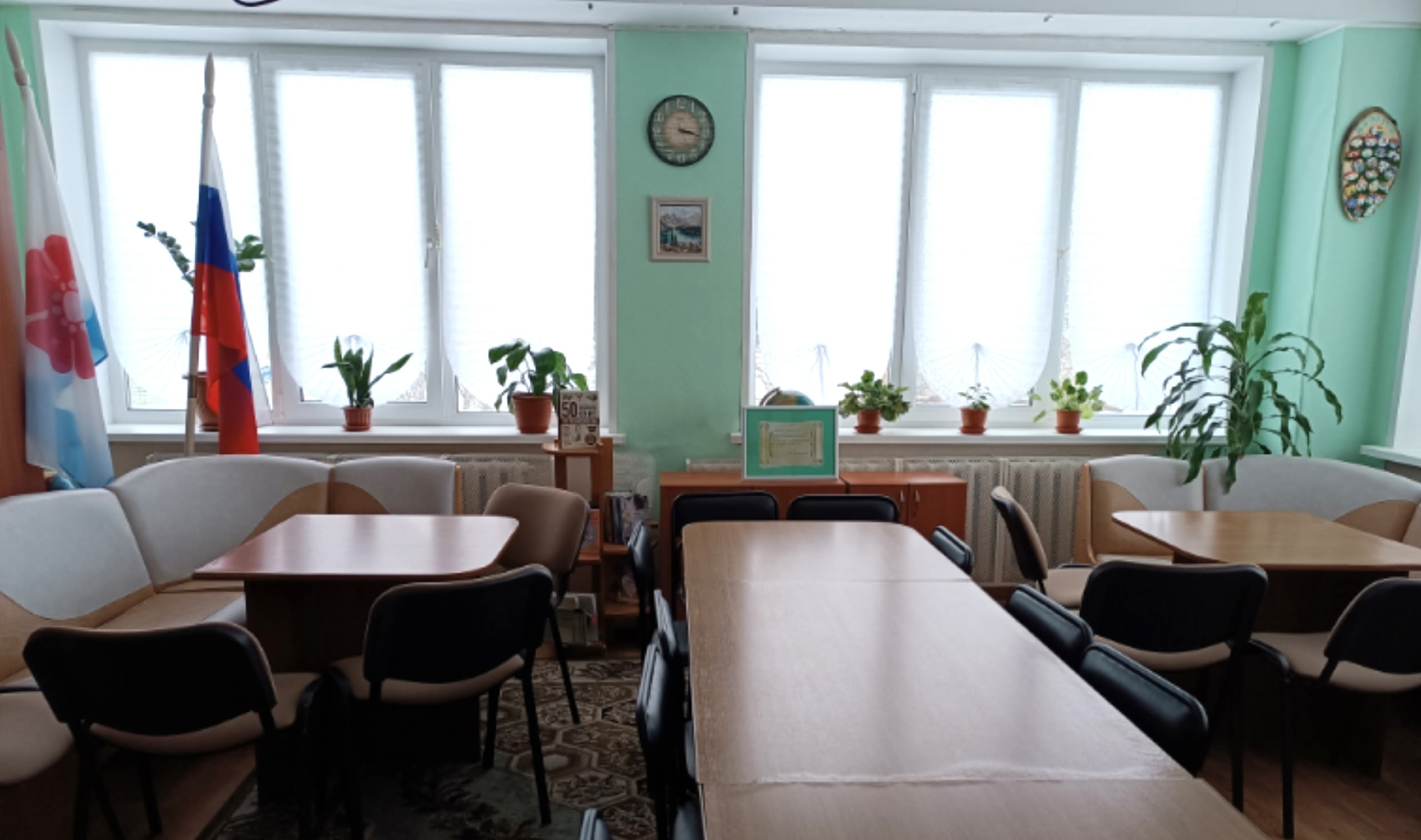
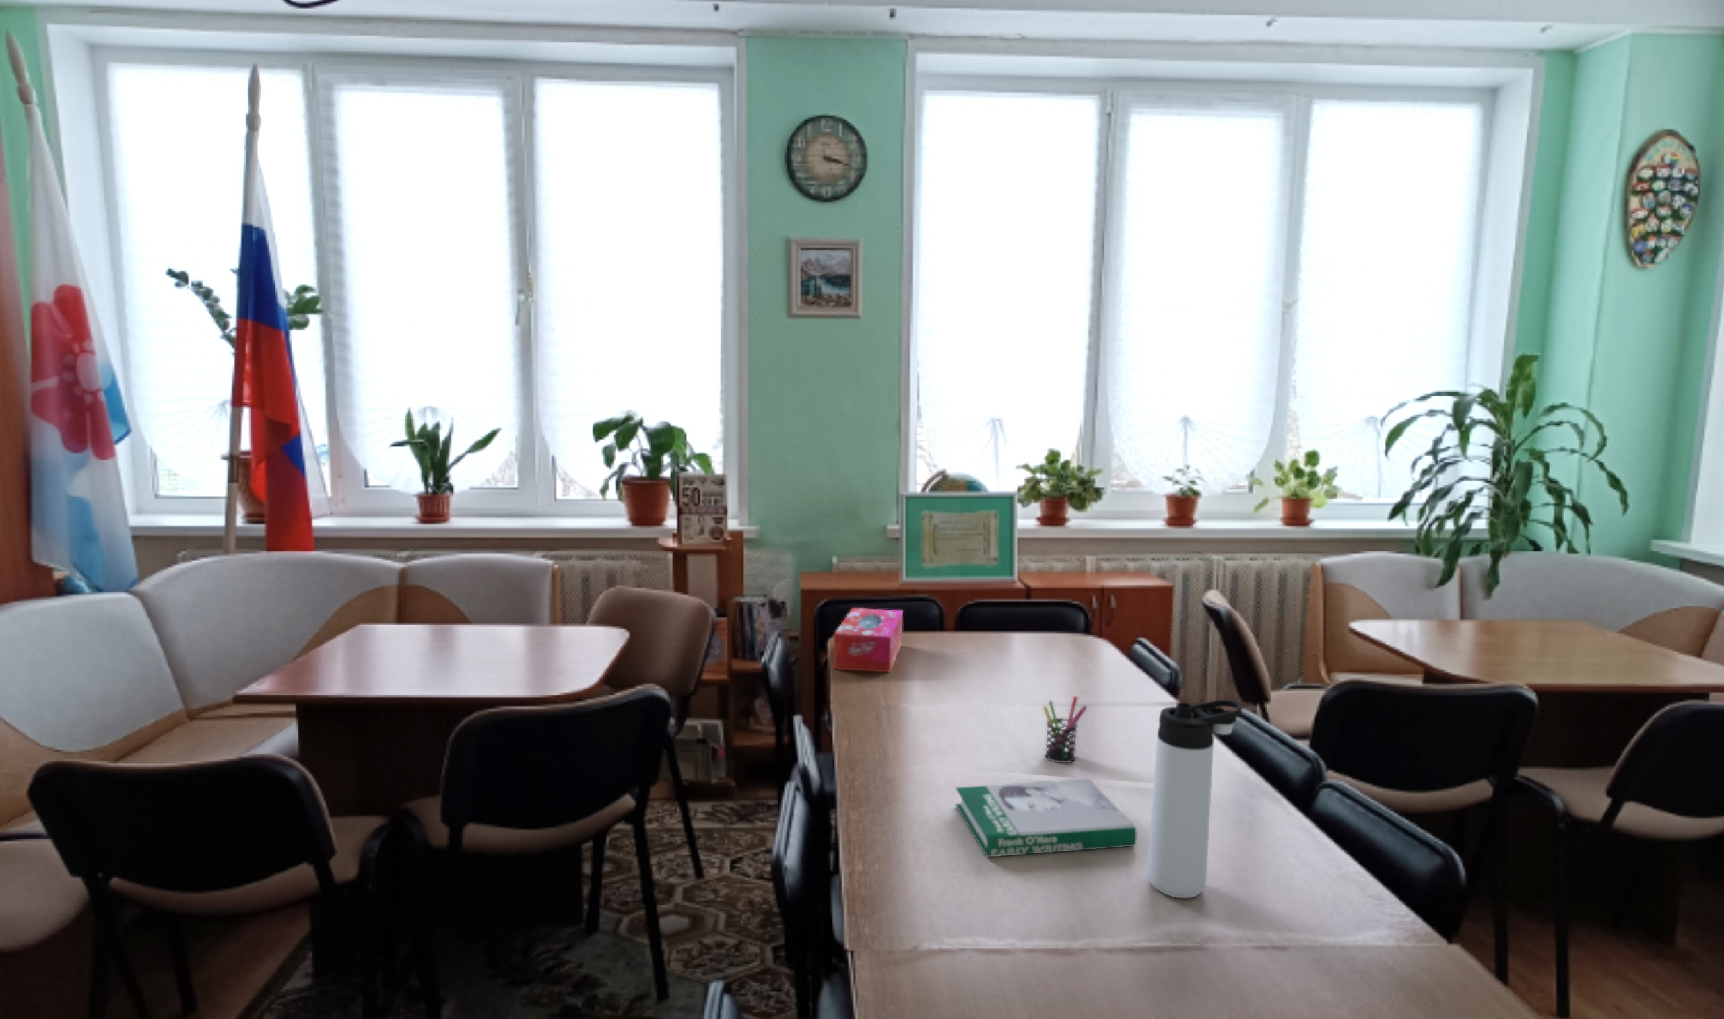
+ book [955,779,1138,858]
+ pen holder [1042,695,1087,763]
+ tissue box [833,608,904,673]
+ thermos bottle [1147,699,1244,899]
